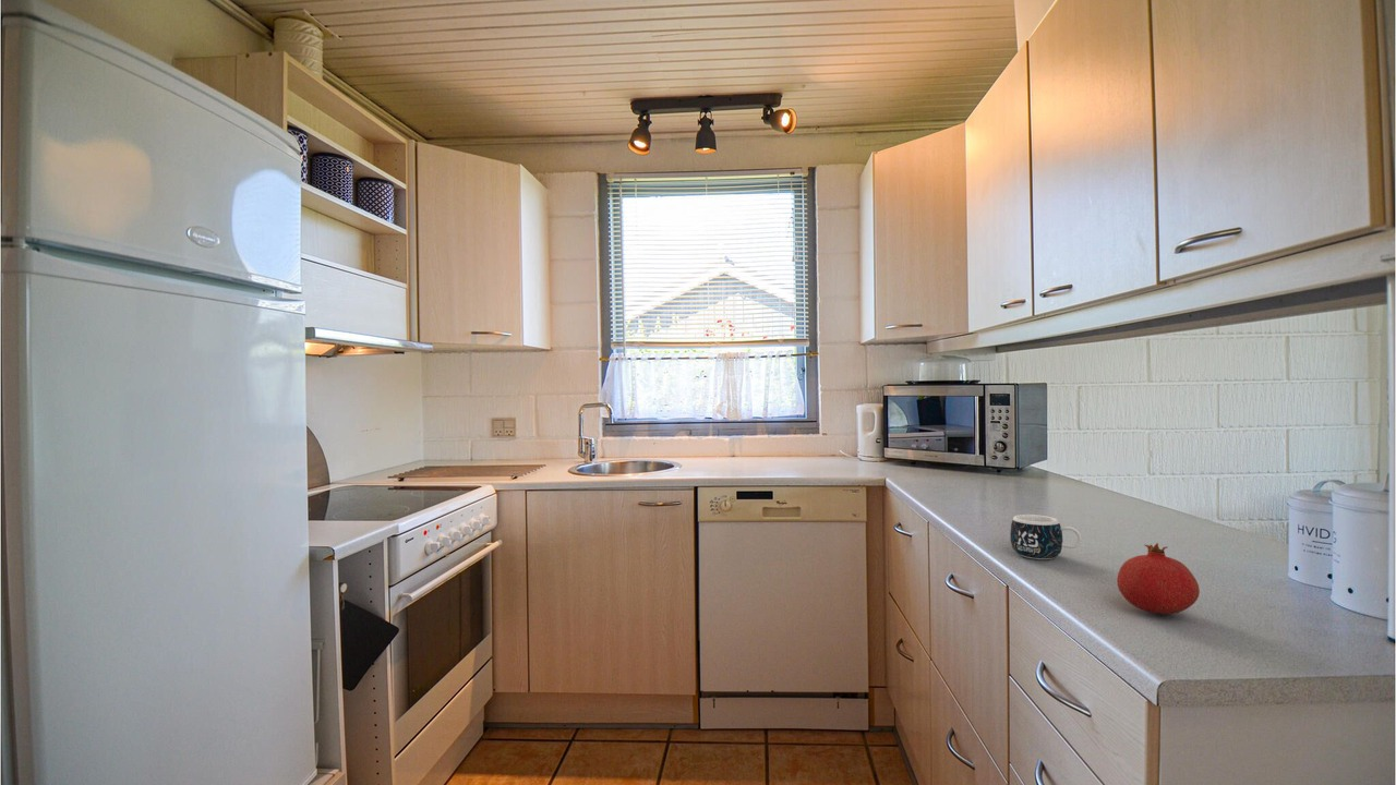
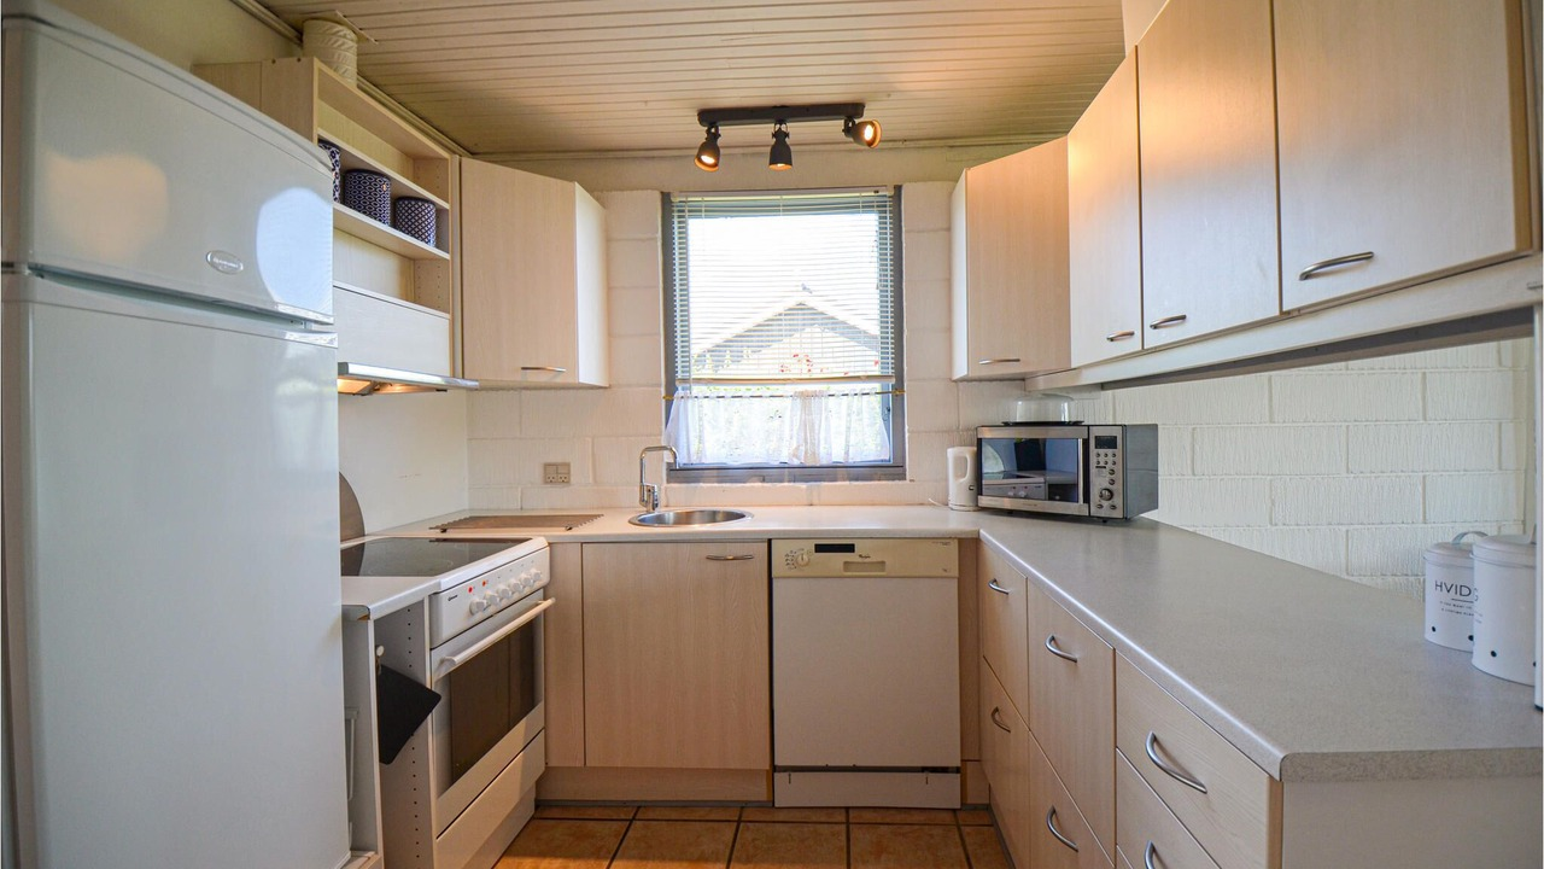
- mug [1009,514,1083,560]
- fruit [1116,542,1201,616]
